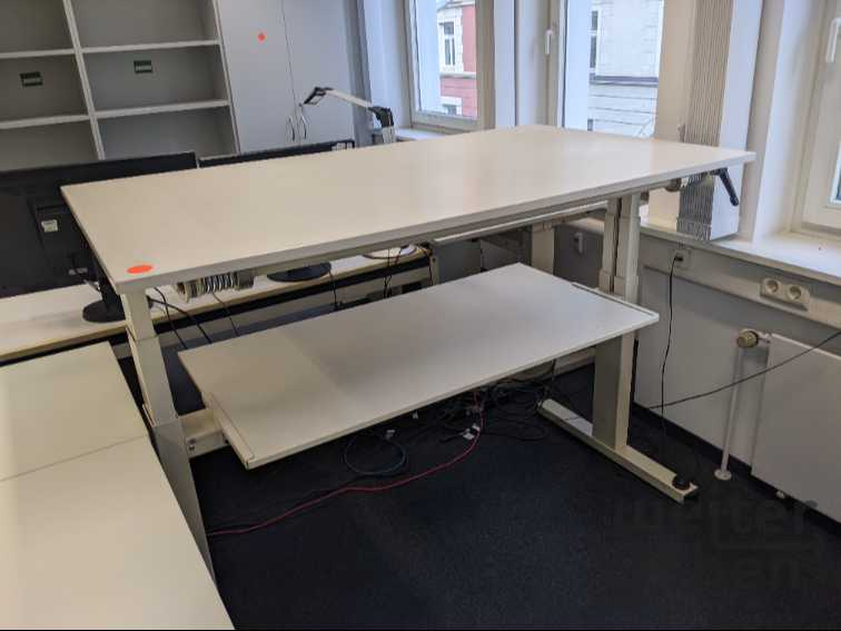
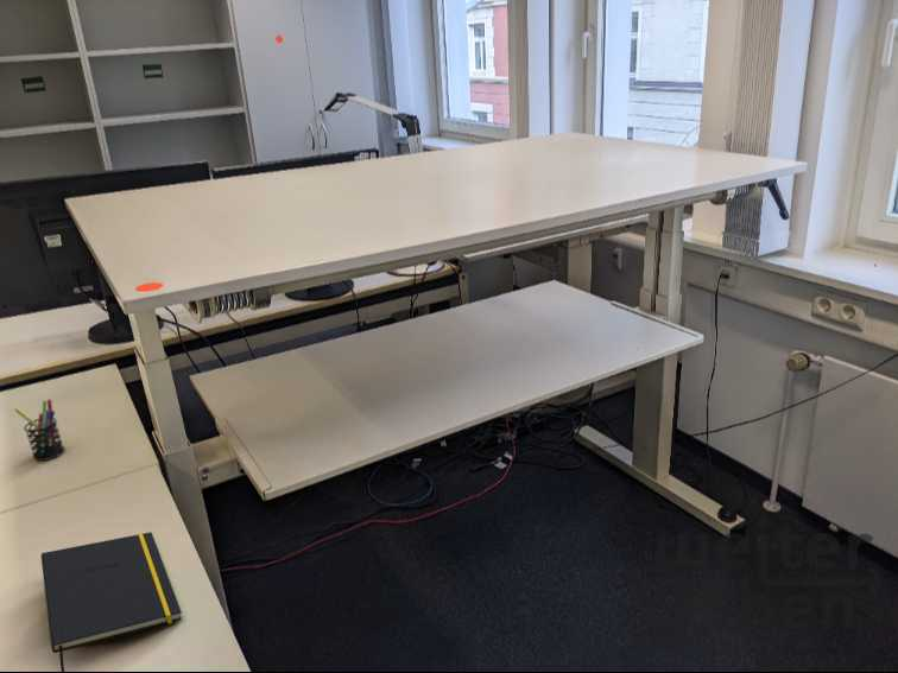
+ notepad [40,531,183,673]
+ pen holder [13,398,67,462]
